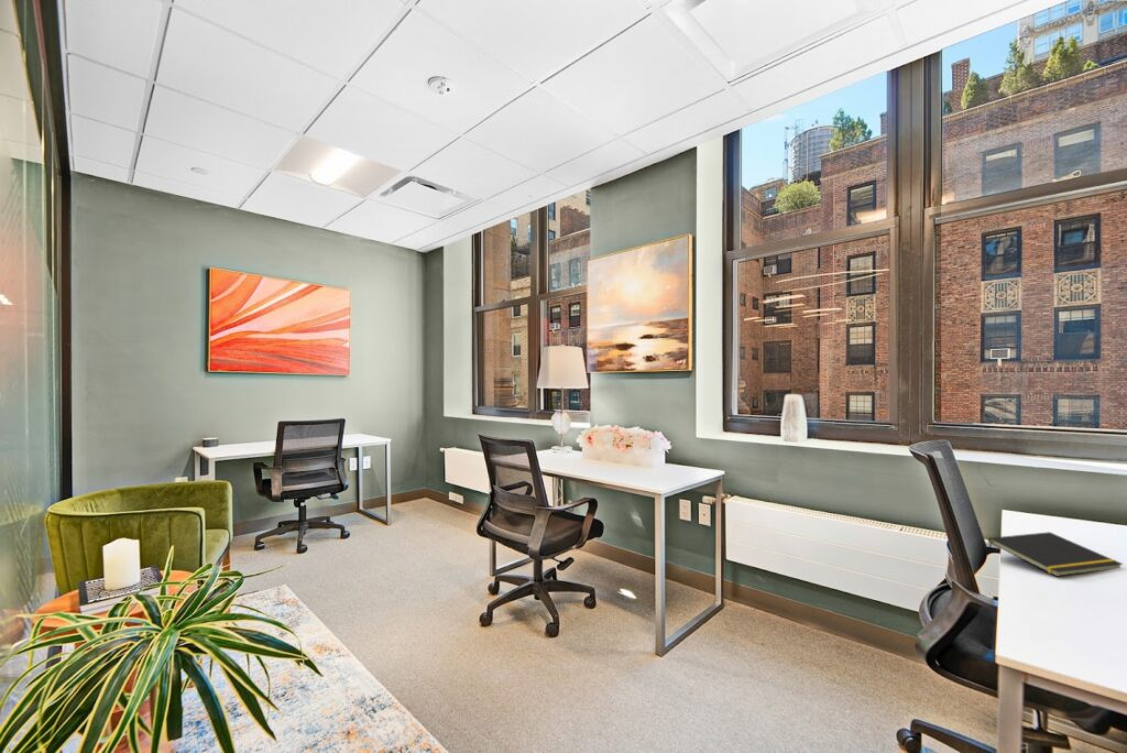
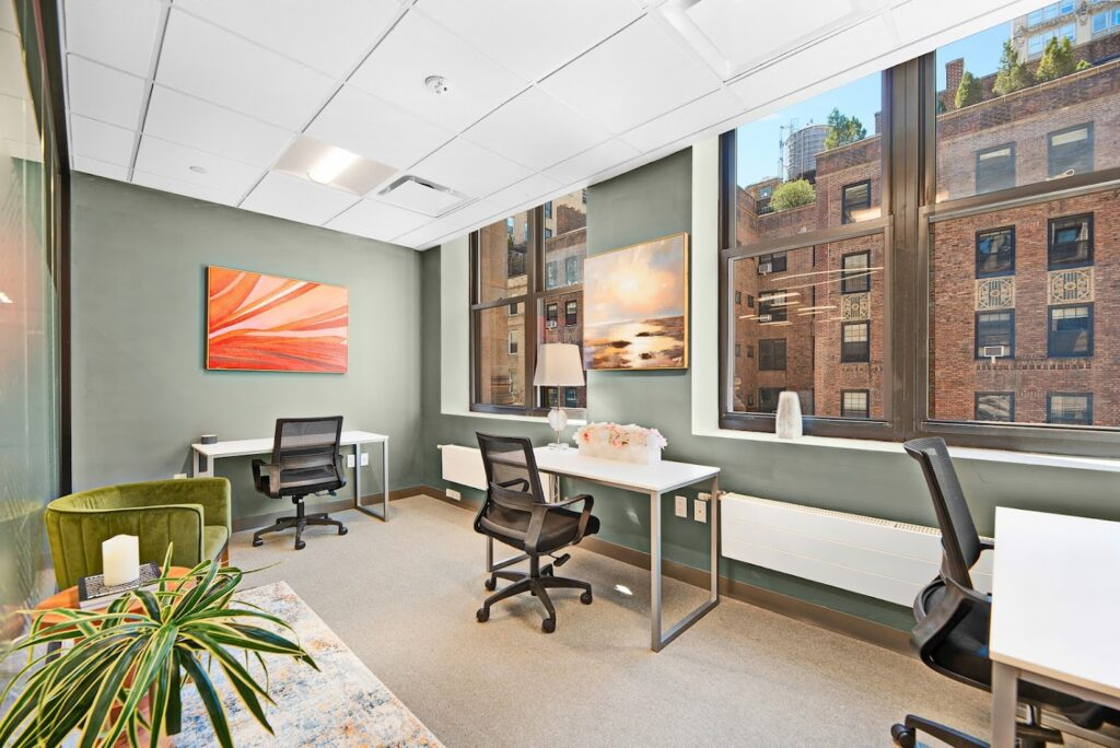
- notepad [986,531,1124,578]
